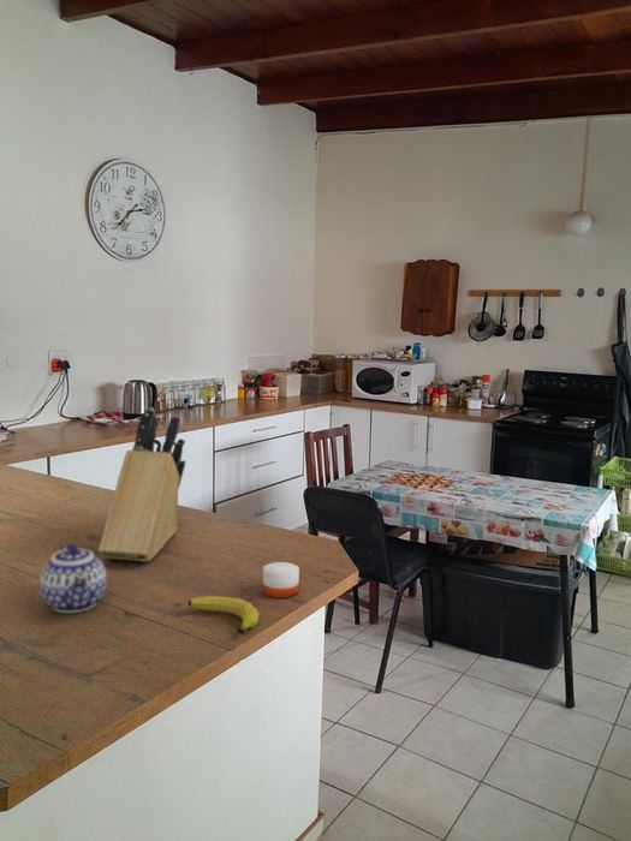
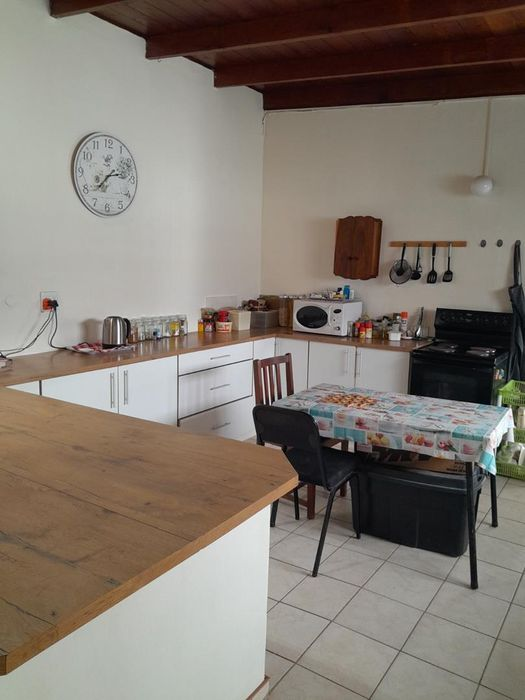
- teapot [38,542,108,614]
- candle [262,561,300,600]
- knife block [96,407,186,562]
- fruit [187,595,260,636]
